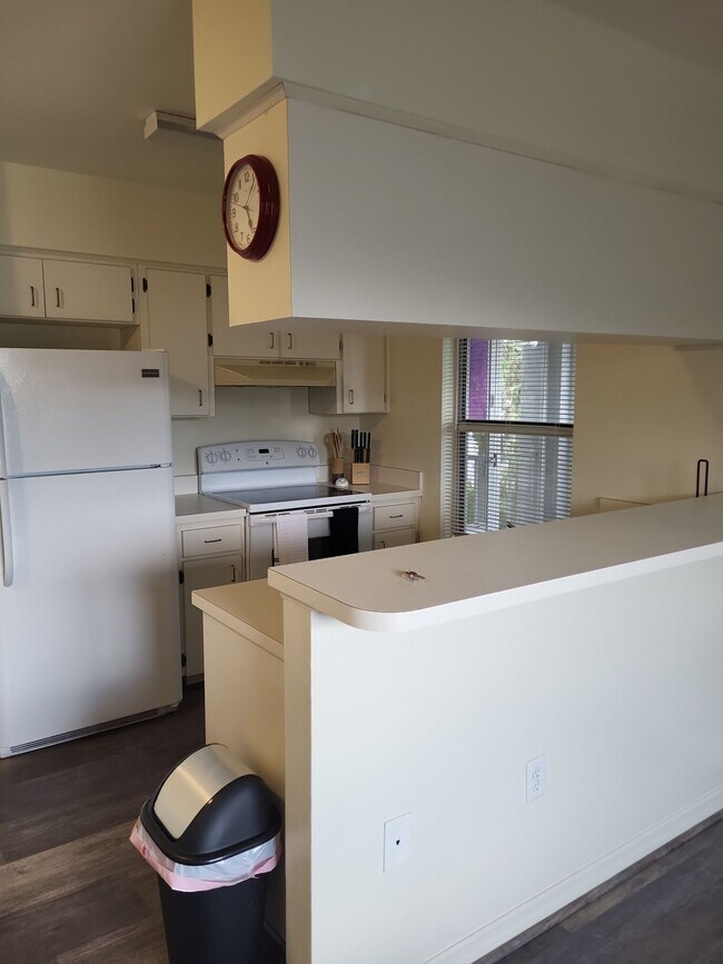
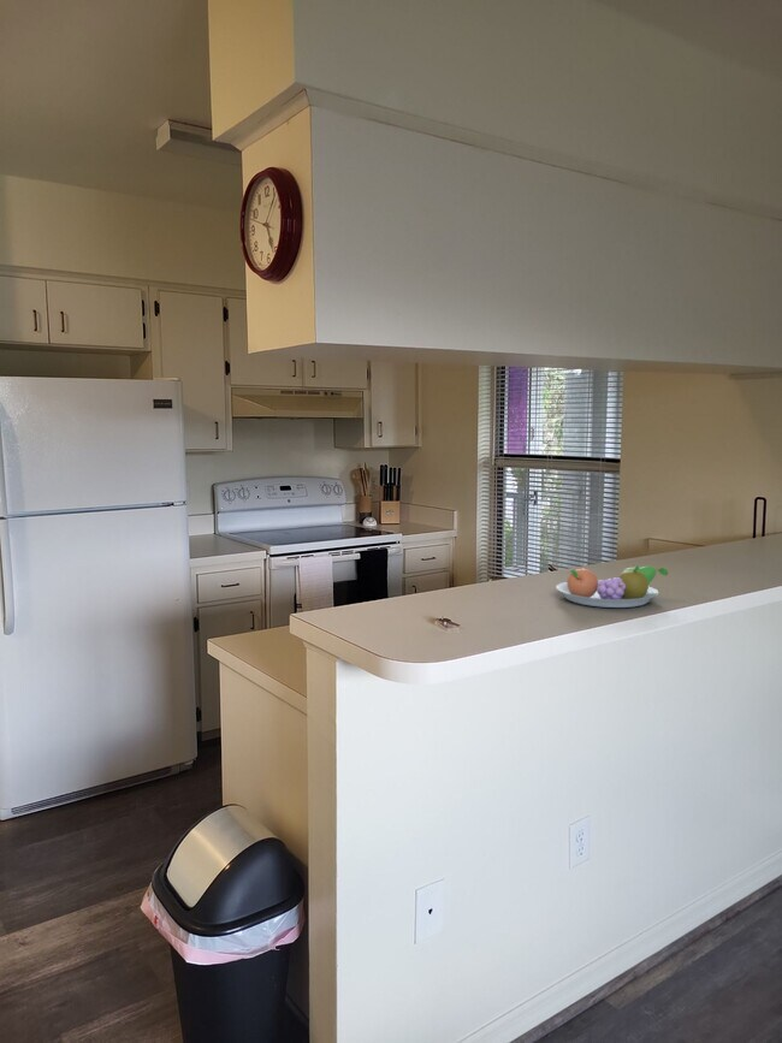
+ fruit bowl [555,564,669,609]
